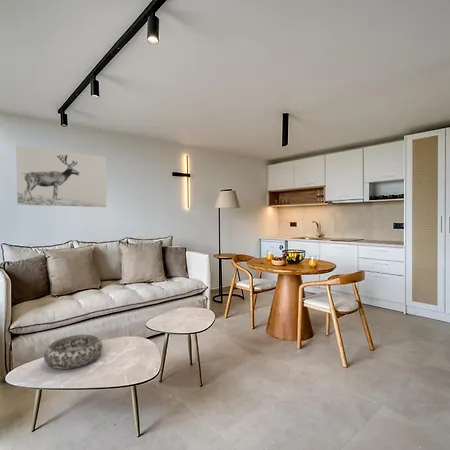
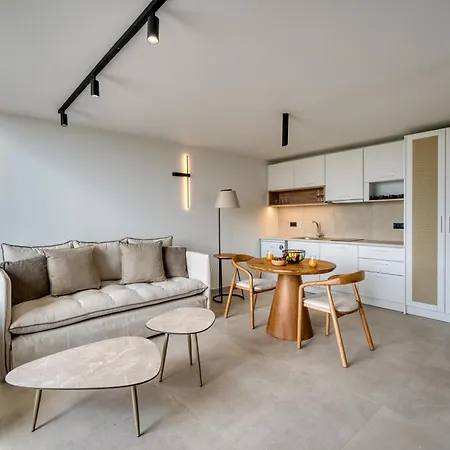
- wall art [15,144,108,208]
- decorative bowl [43,334,104,370]
